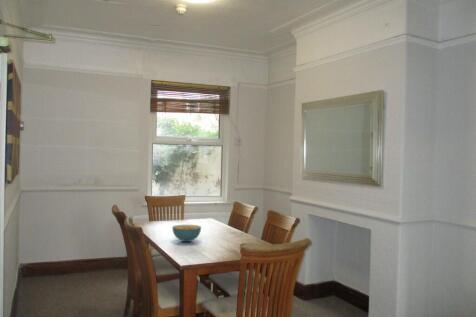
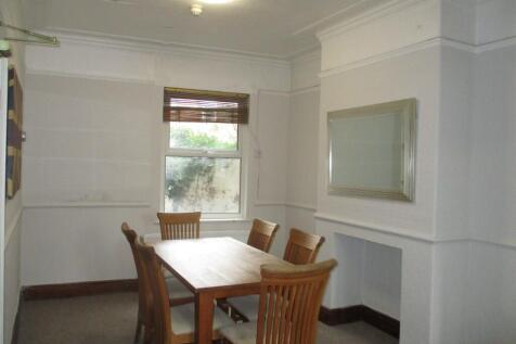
- cereal bowl [171,224,202,243]
